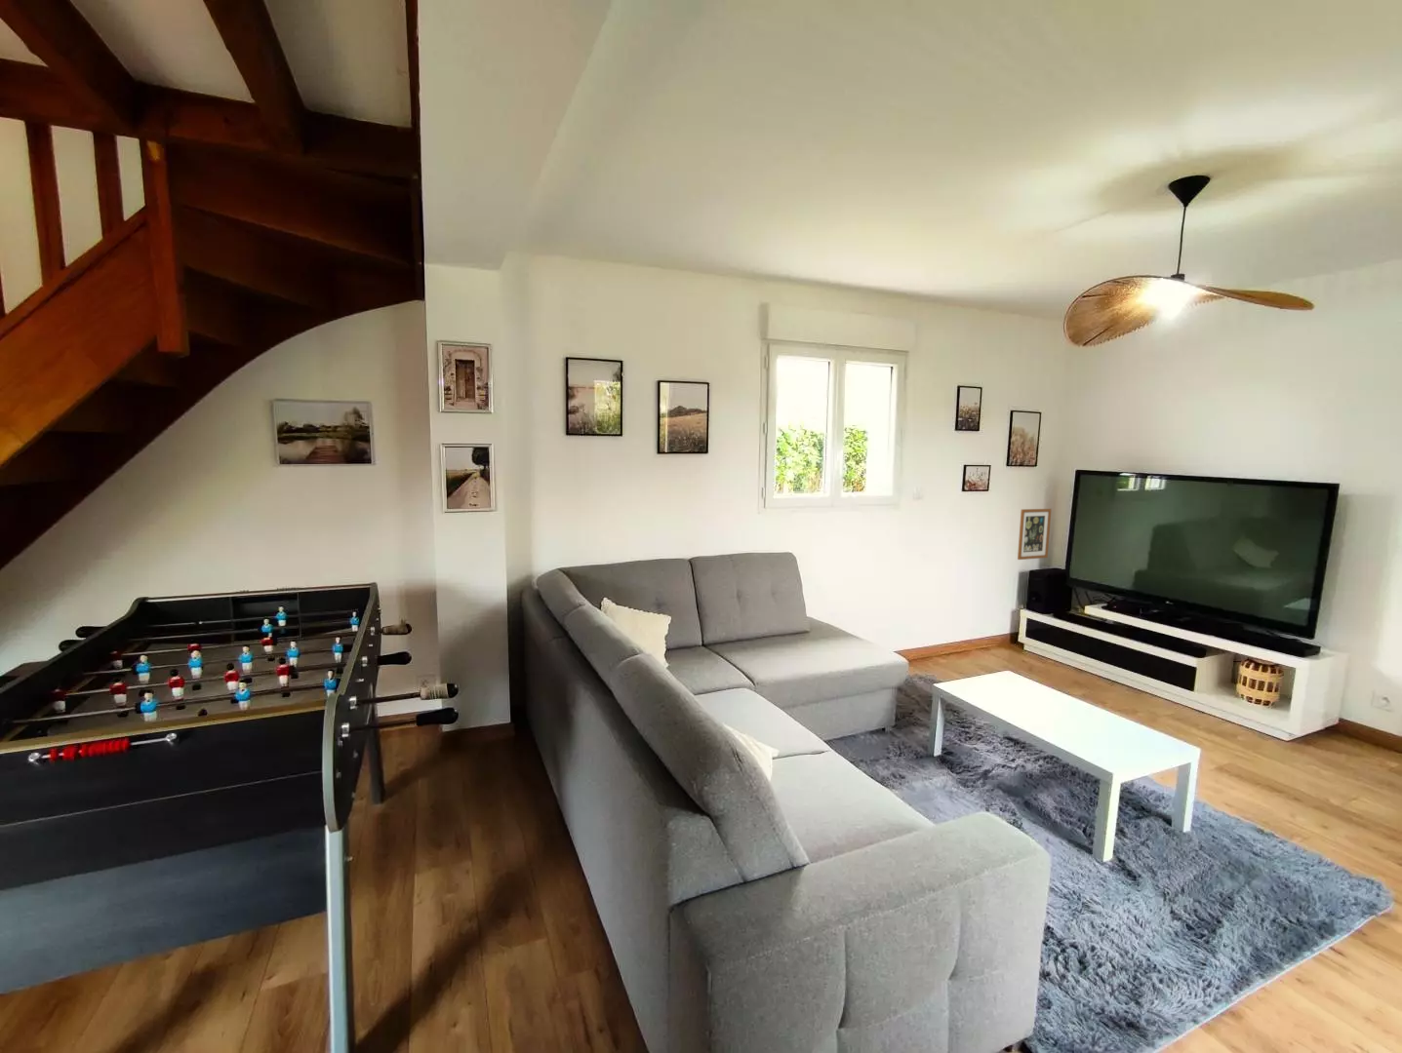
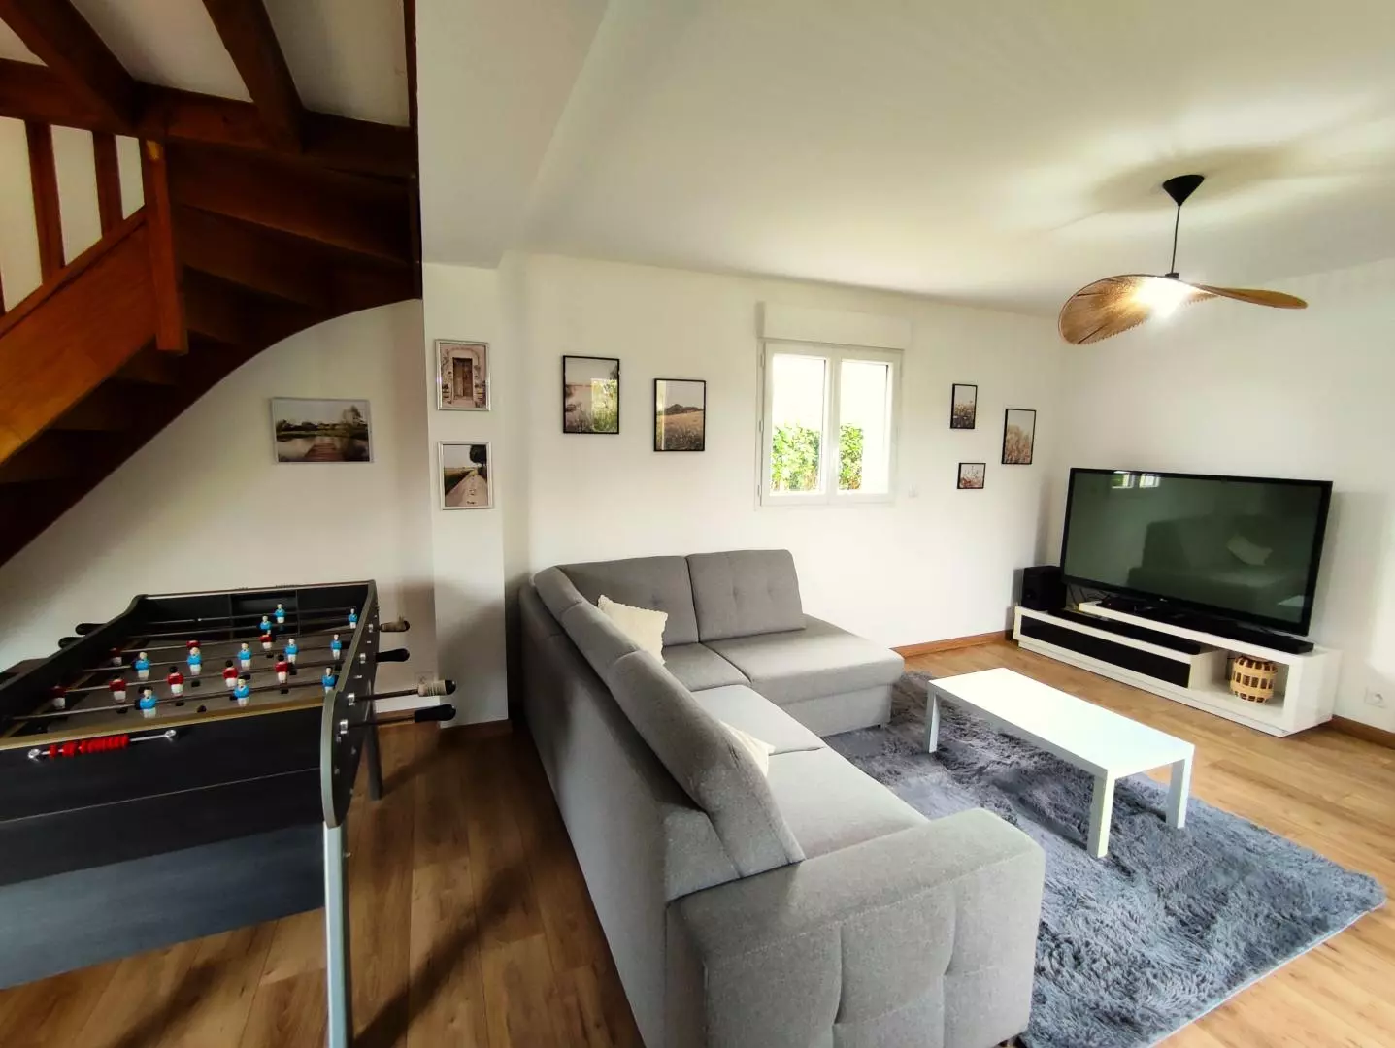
- wall art [1017,508,1052,561]
